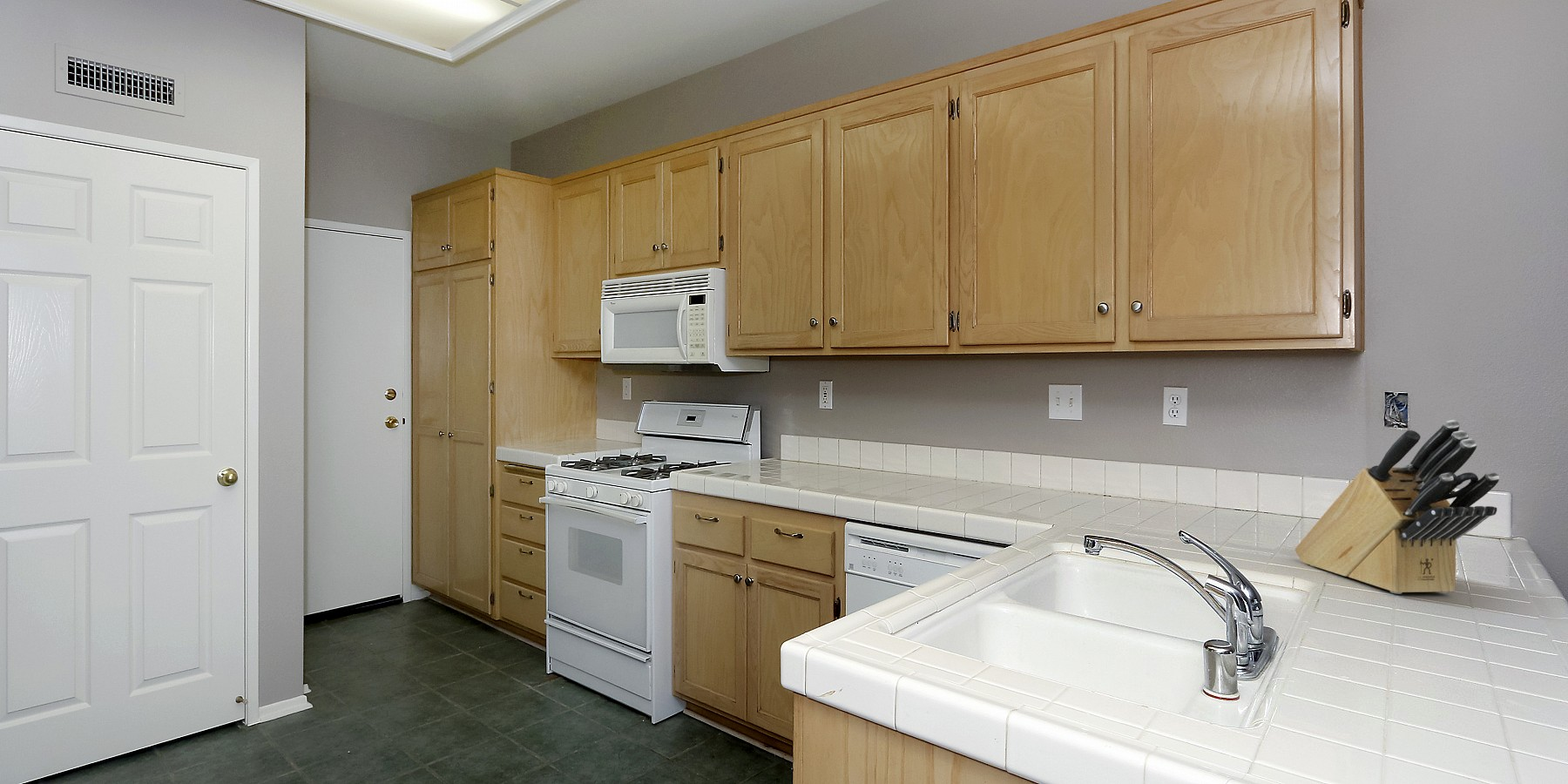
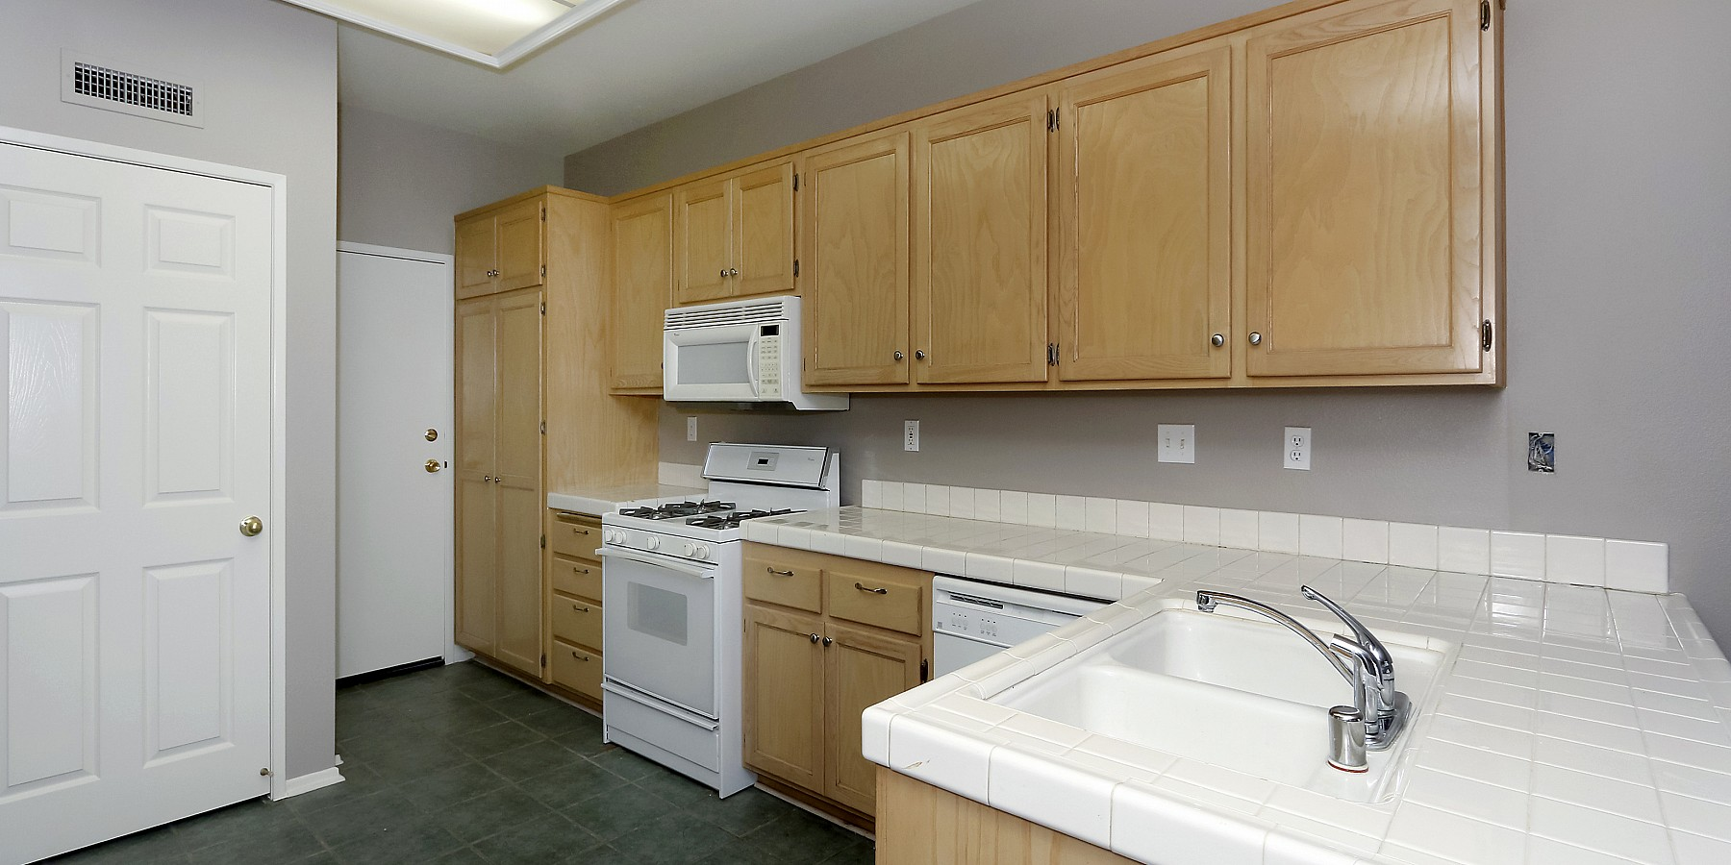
- knife block [1294,419,1500,595]
